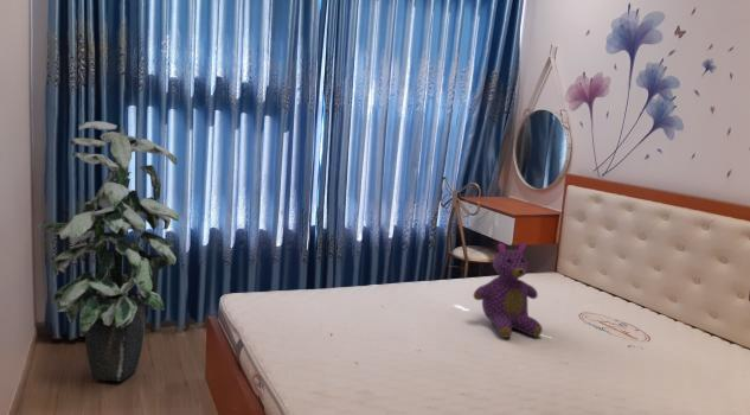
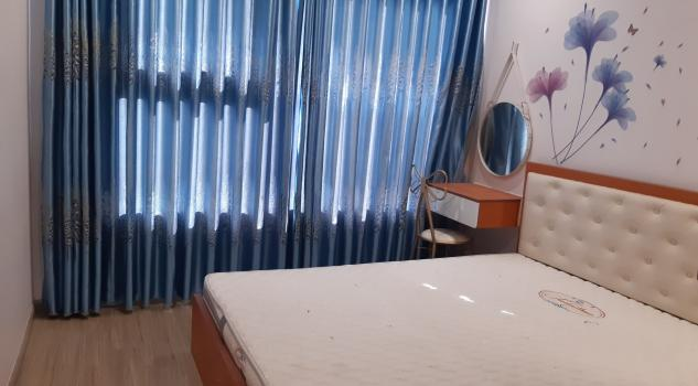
- indoor plant [36,120,180,382]
- teddy bear [473,241,544,339]
